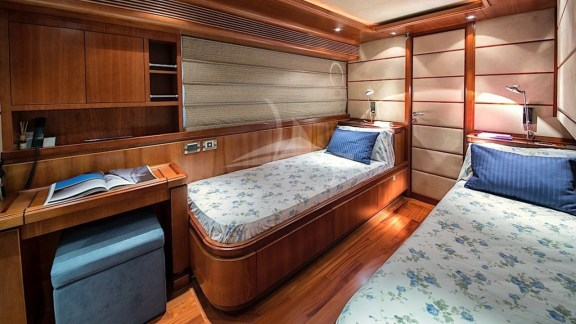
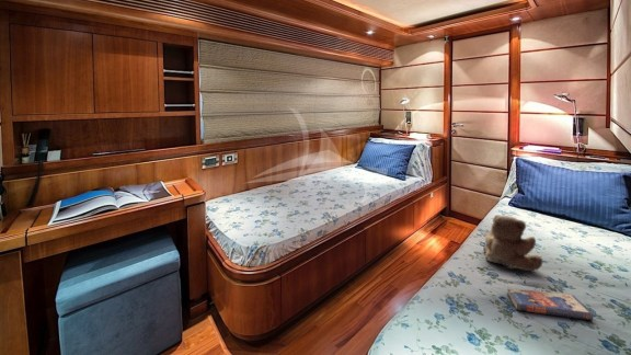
+ teddy bear [483,214,543,272]
+ book [506,287,594,322]
